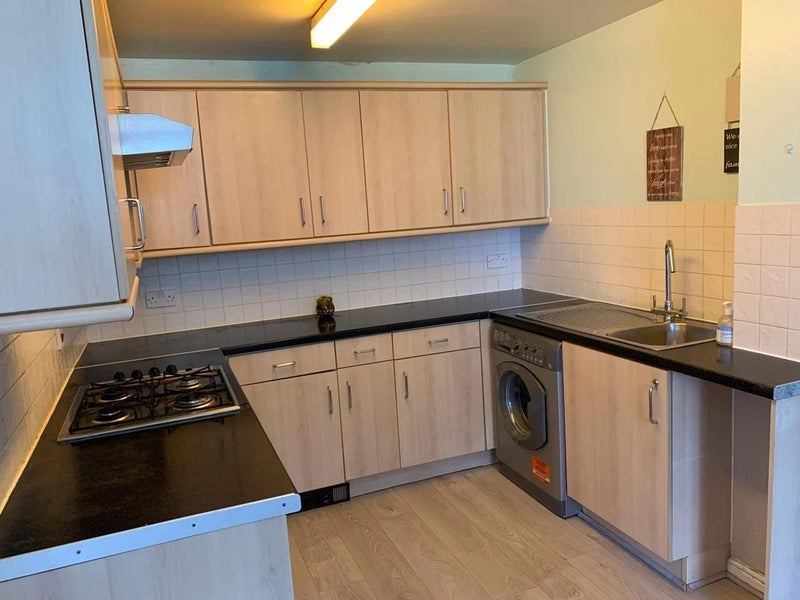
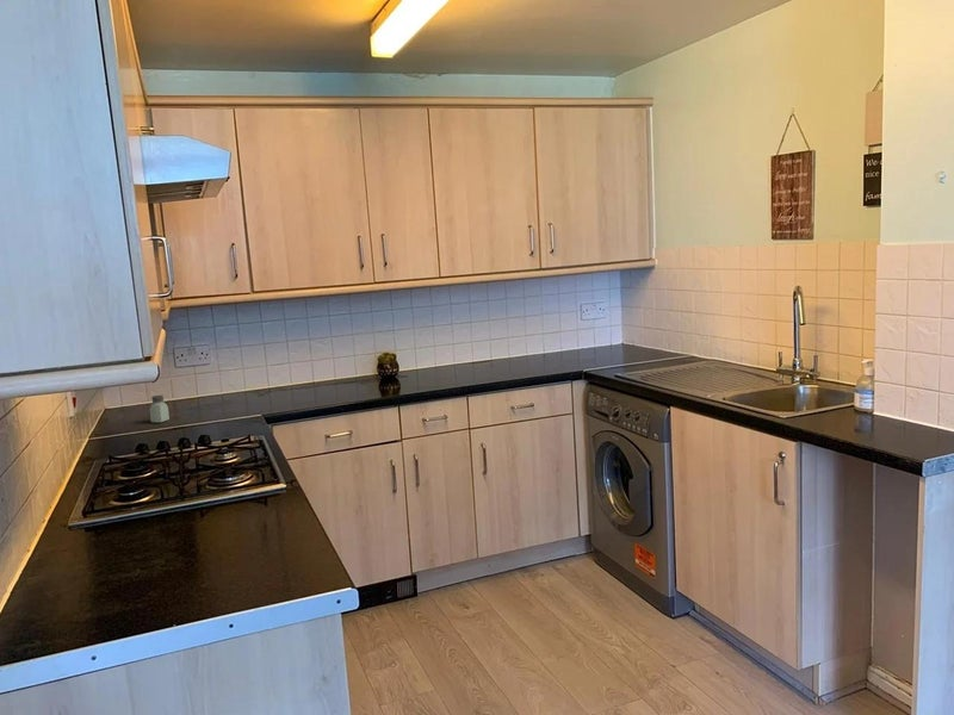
+ saltshaker [149,394,171,423]
